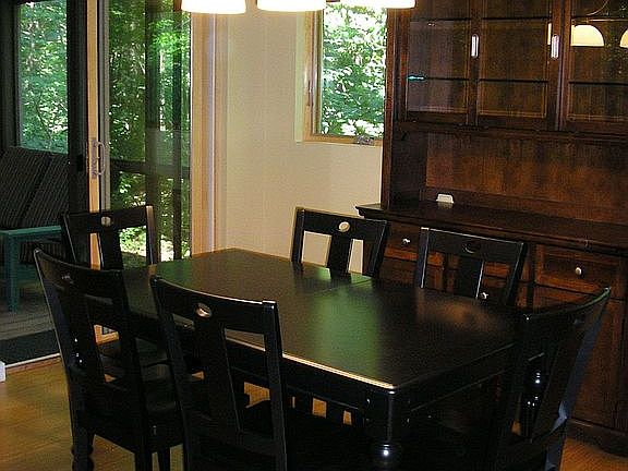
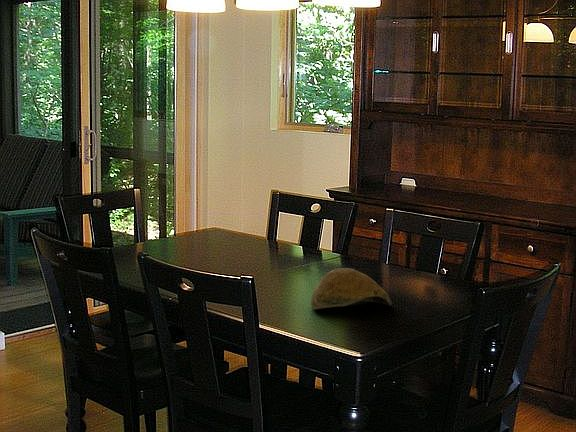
+ bowl [310,267,393,310]
